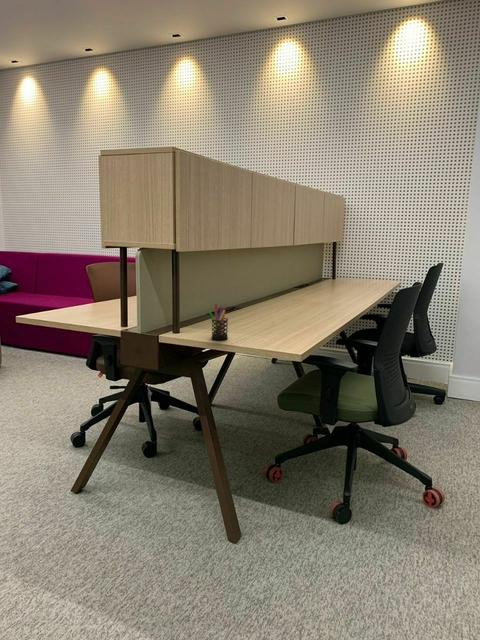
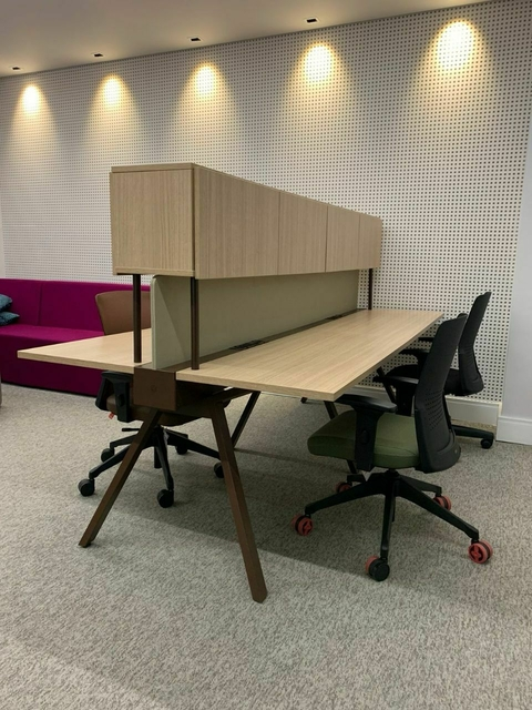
- pen holder [208,303,229,341]
